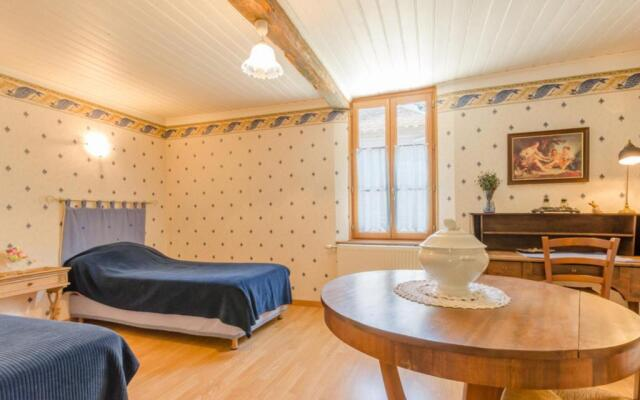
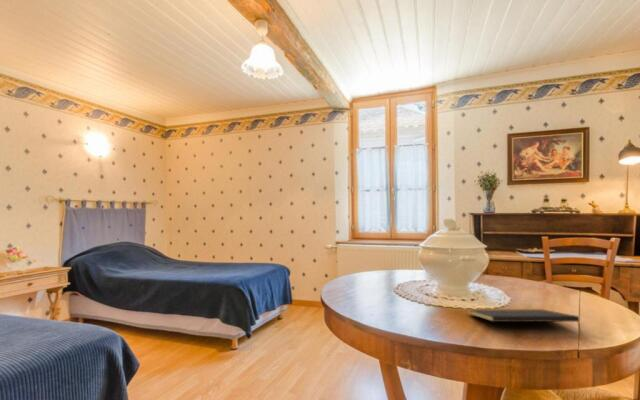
+ notepad [466,308,582,334]
